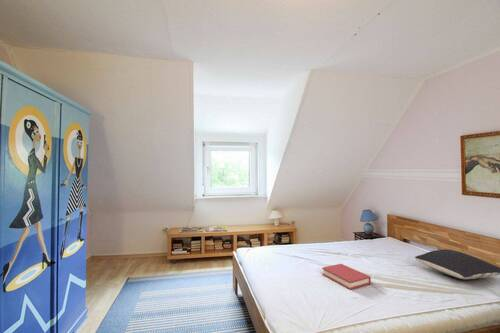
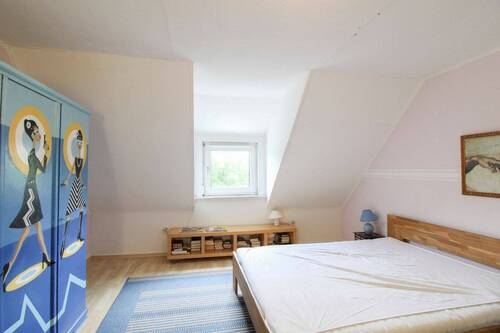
- hardback book [321,263,372,291]
- pillow [414,249,500,280]
